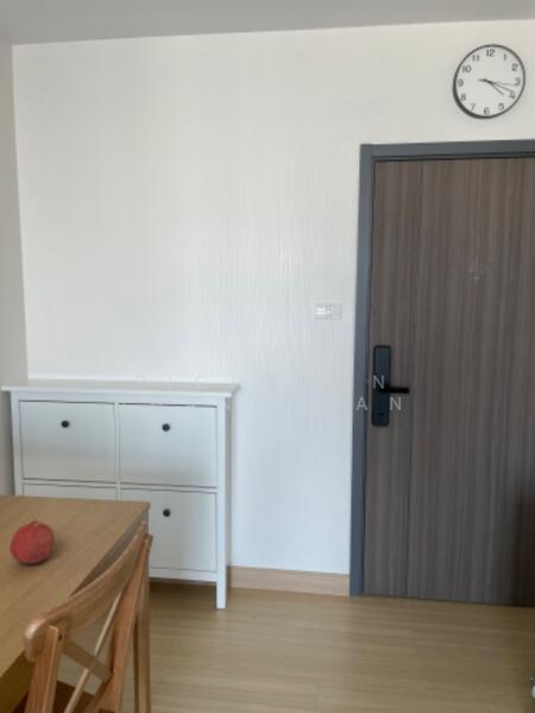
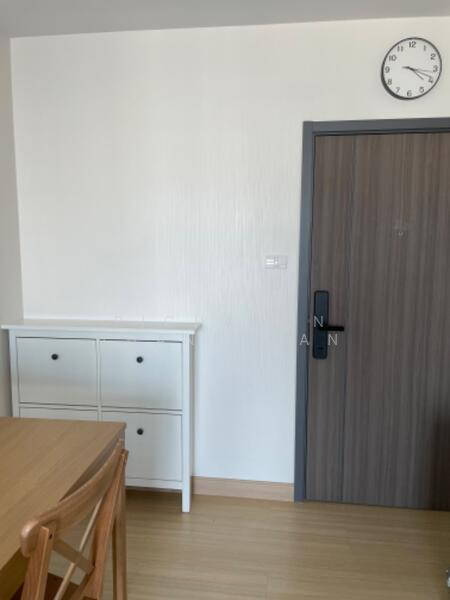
- fruit [8,518,56,564]
